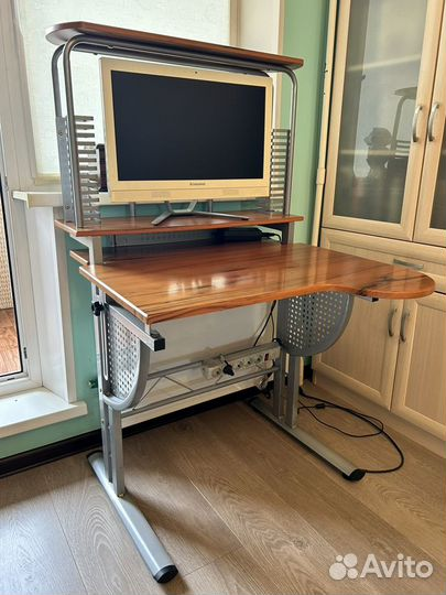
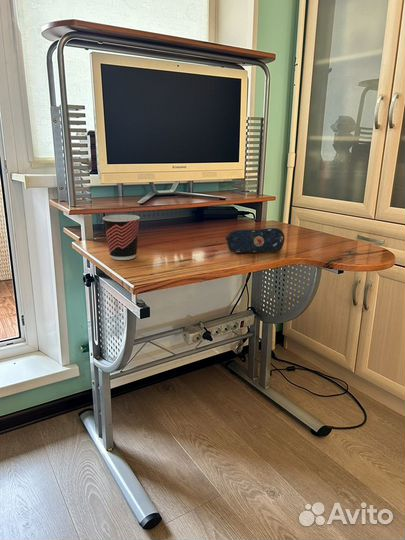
+ cup [102,214,141,261]
+ pencil case [224,227,286,254]
